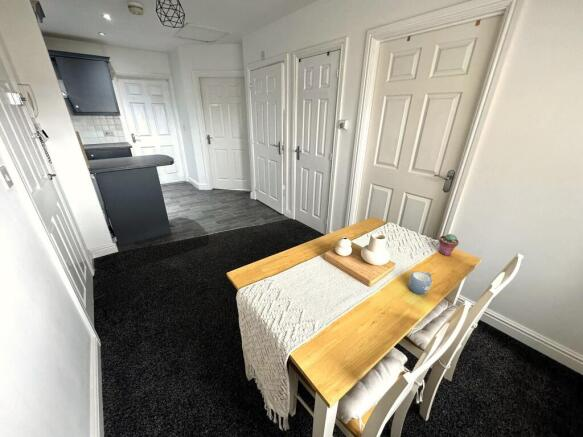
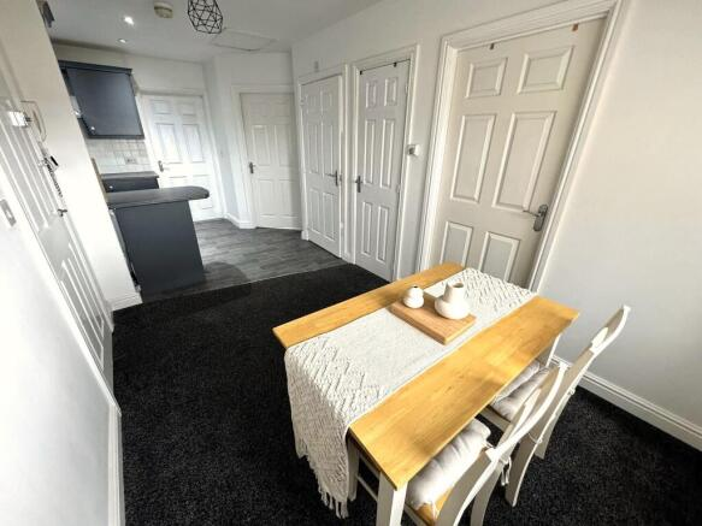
- mug [408,270,433,295]
- potted succulent [438,233,460,257]
